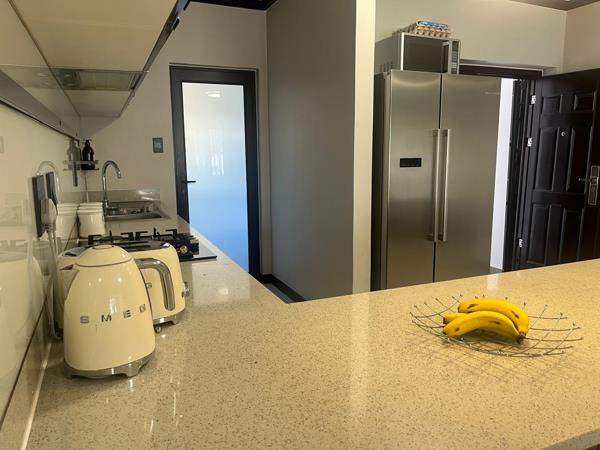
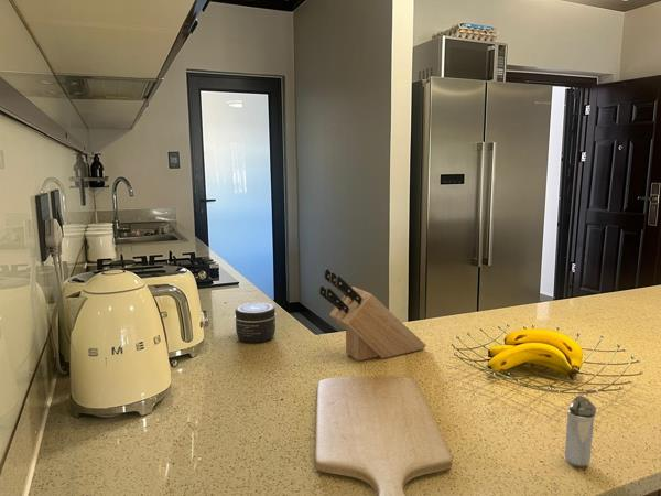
+ chopping board [314,376,453,496]
+ shaker [564,395,597,468]
+ knife block [318,268,427,362]
+ jar [234,302,277,344]
